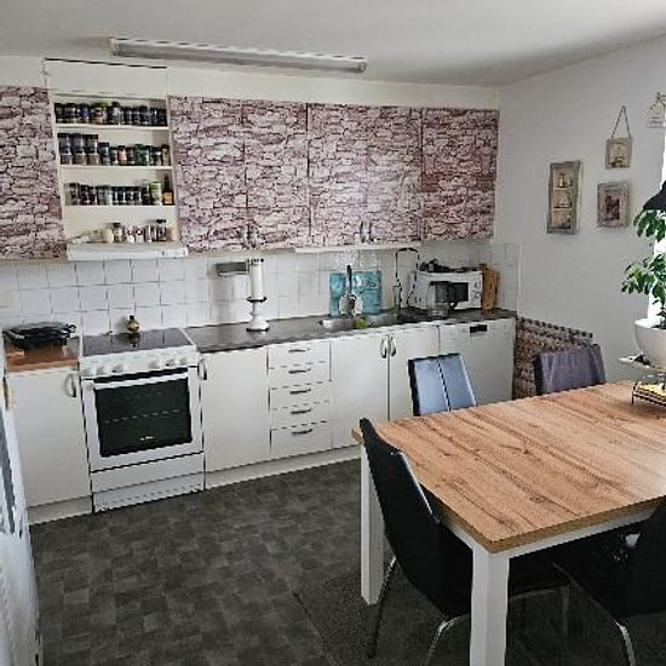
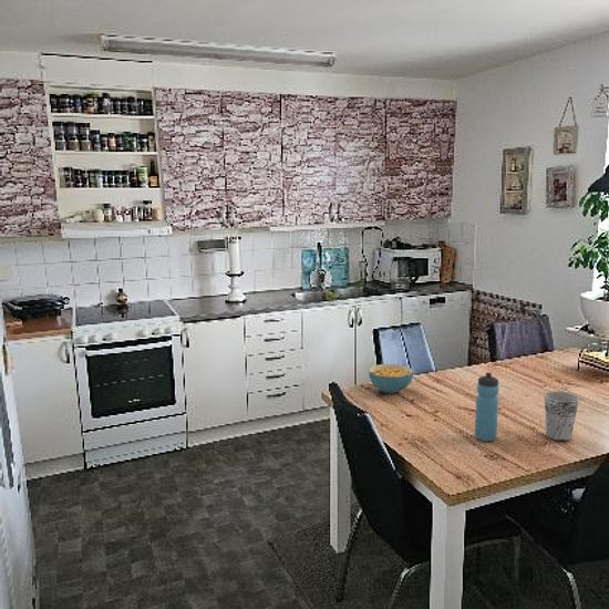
+ water bottle [474,371,500,442]
+ cup [544,390,580,443]
+ cereal bowl [368,363,414,394]
